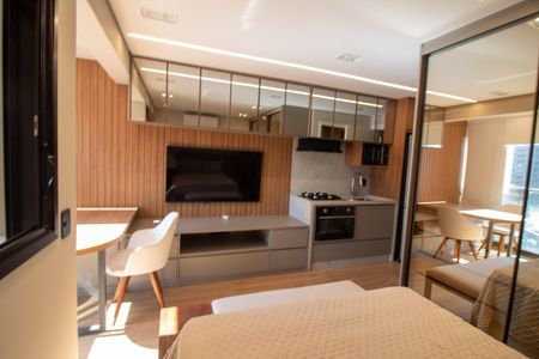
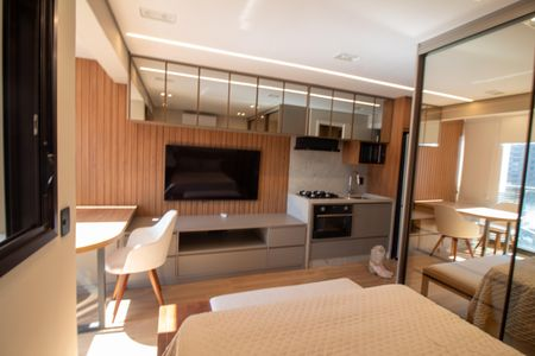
+ boots [367,244,395,279]
